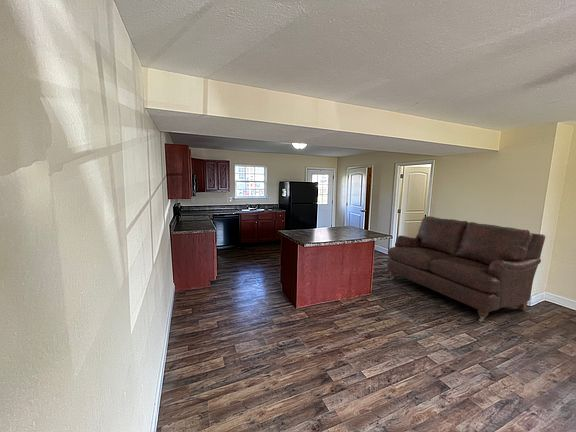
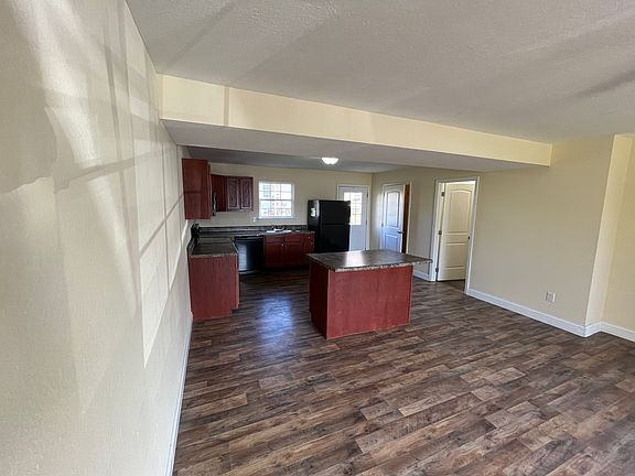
- sofa [386,216,546,323]
